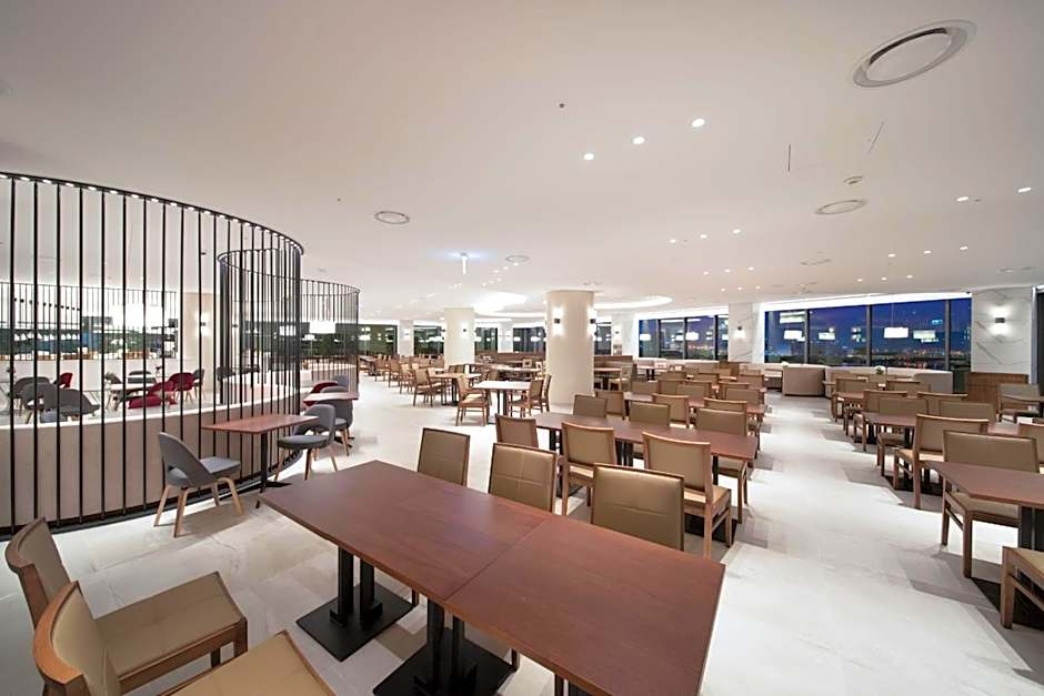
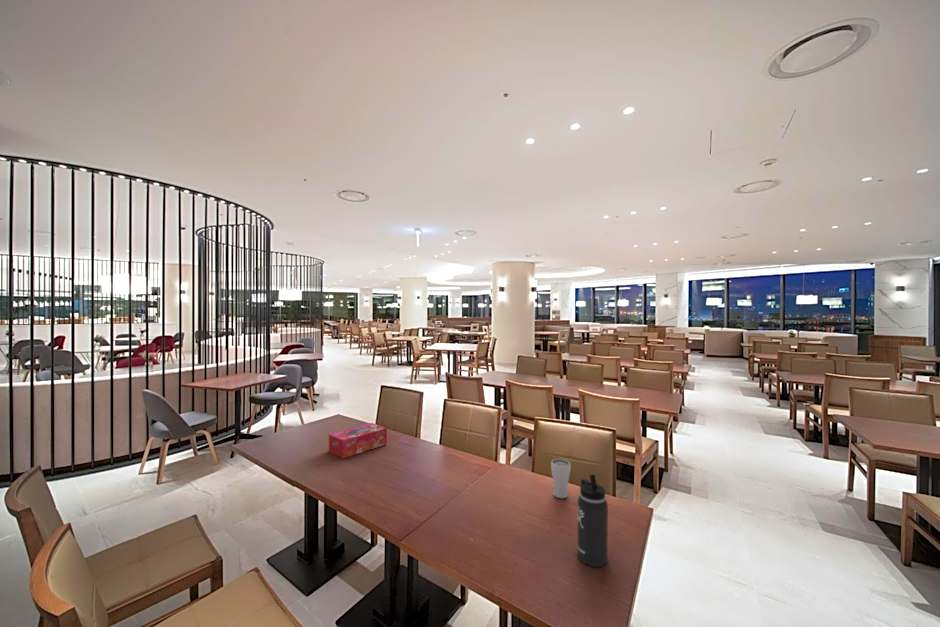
+ thermos bottle [576,474,609,568]
+ tissue box [328,422,388,459]
+ drinking glass [550,458,572,499]
